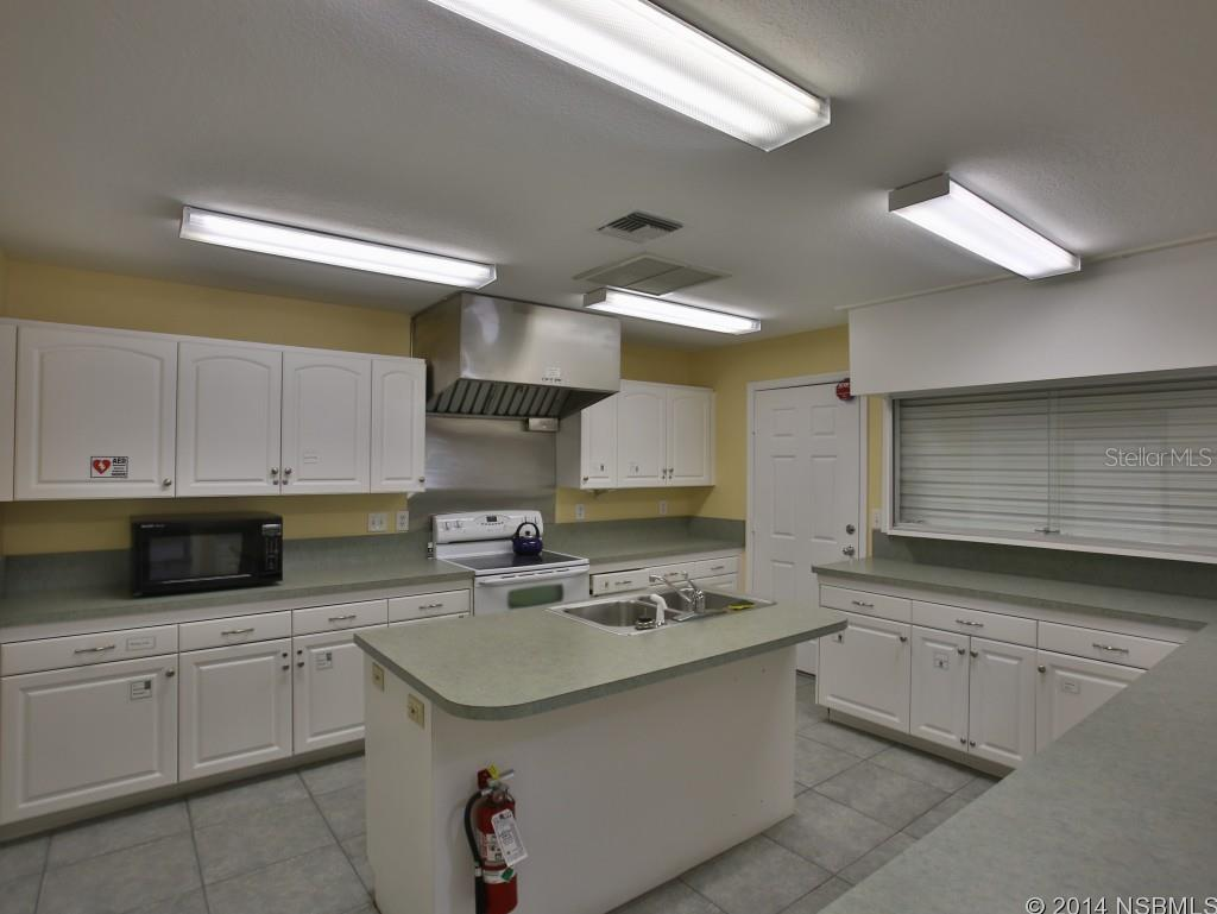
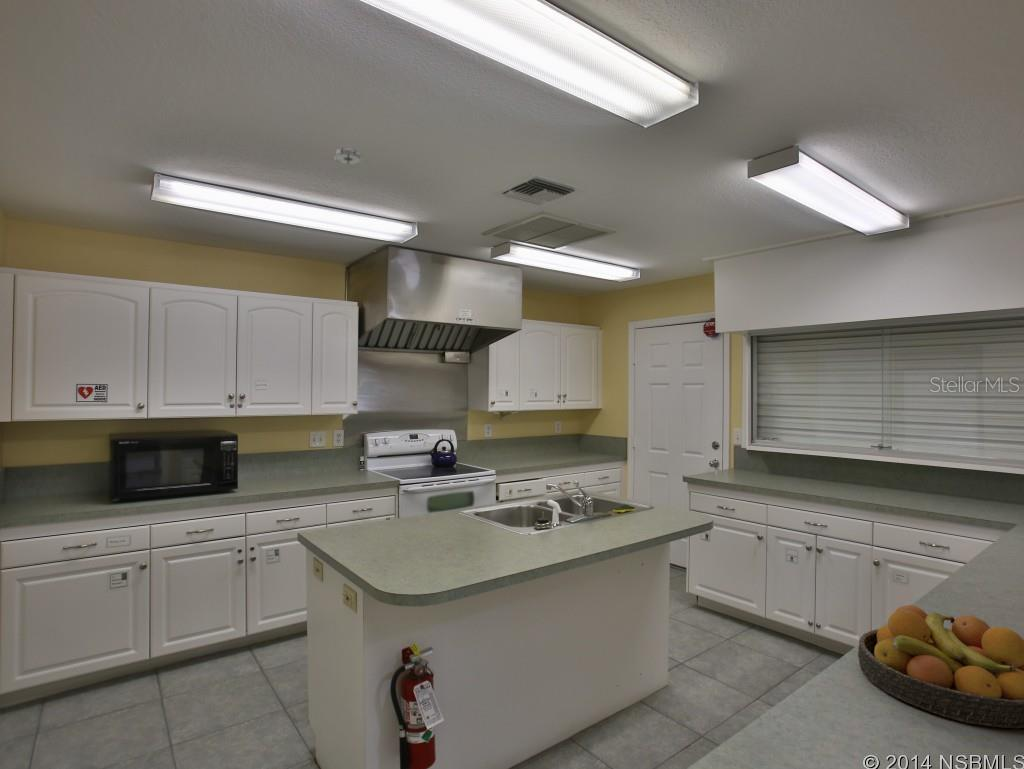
+ fruit bowl [857,604,1024,729]
+ smoke detector [332,146,364,165]
